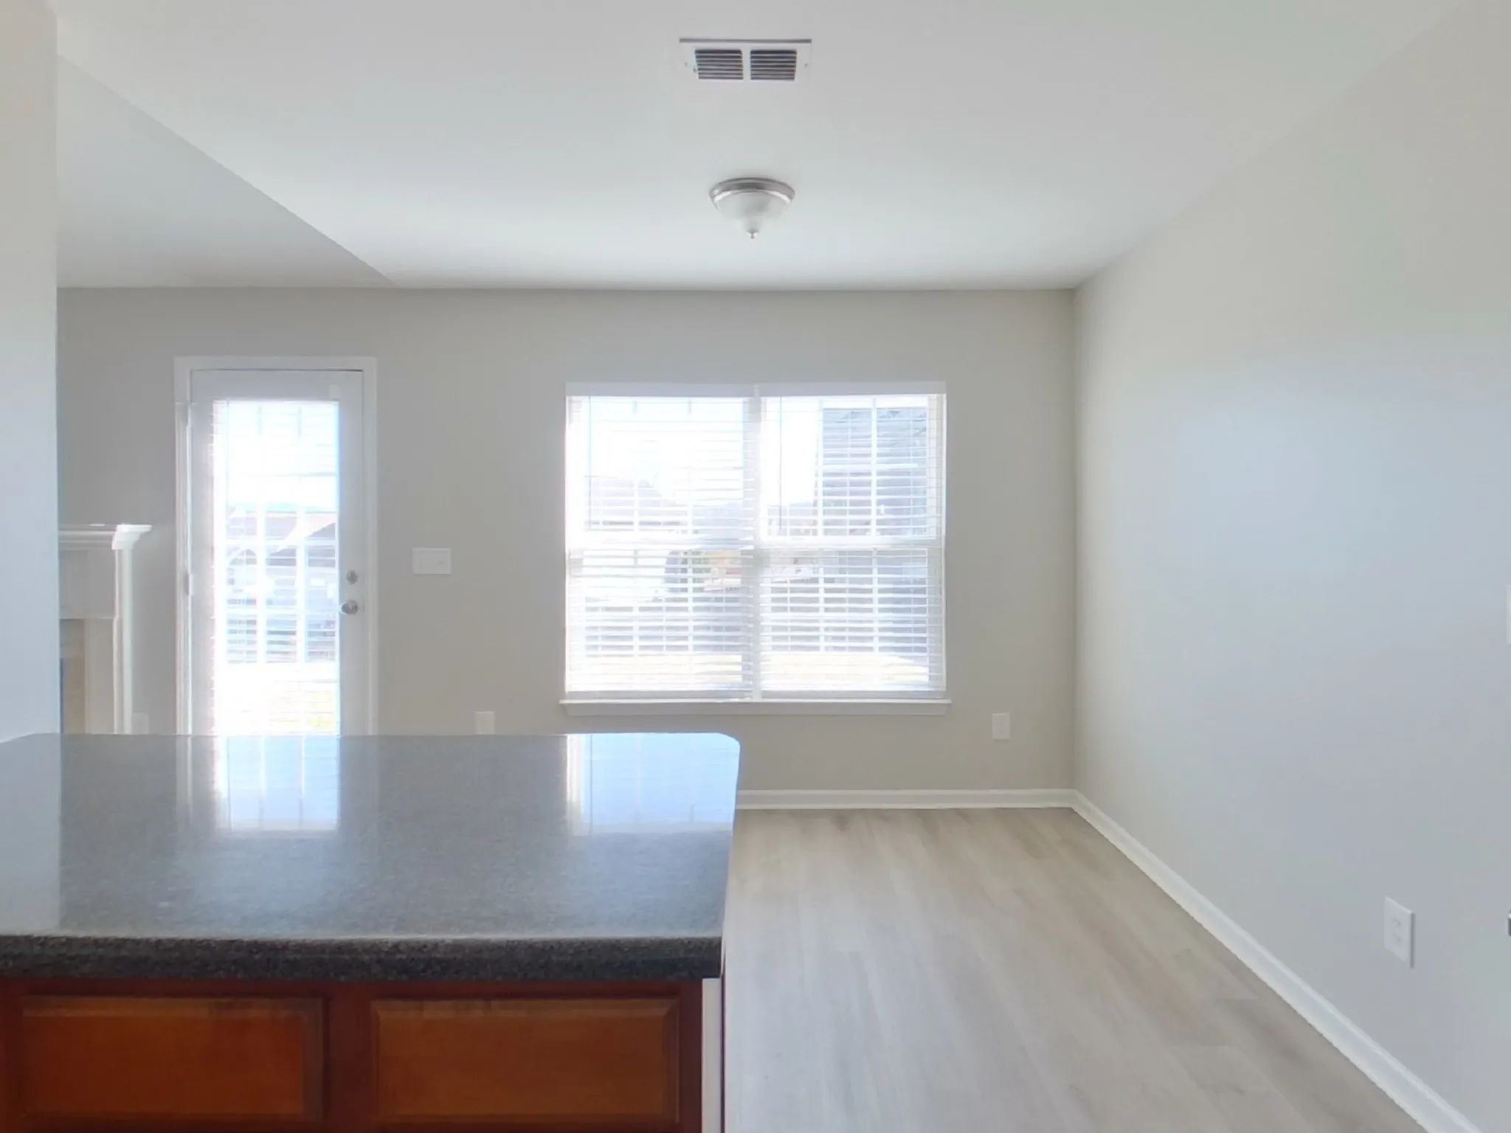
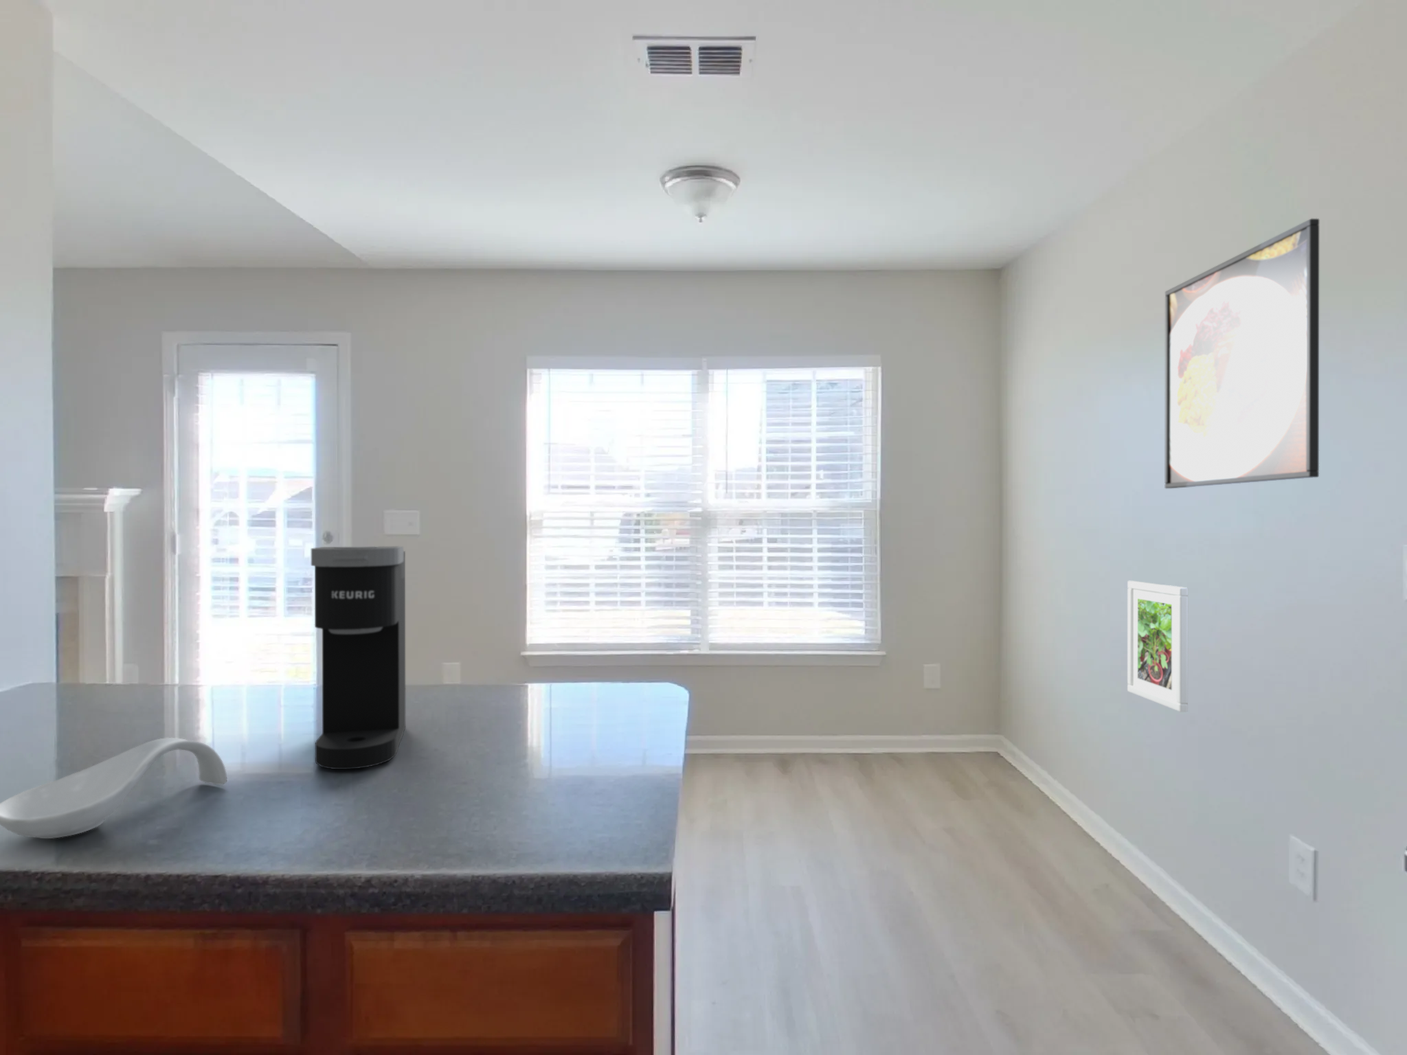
+ coffee maker [310,545,405,770]
+ spoon rest [0,737,228,839]
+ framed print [1164,217,1319,489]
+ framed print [1127,581,1189,713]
